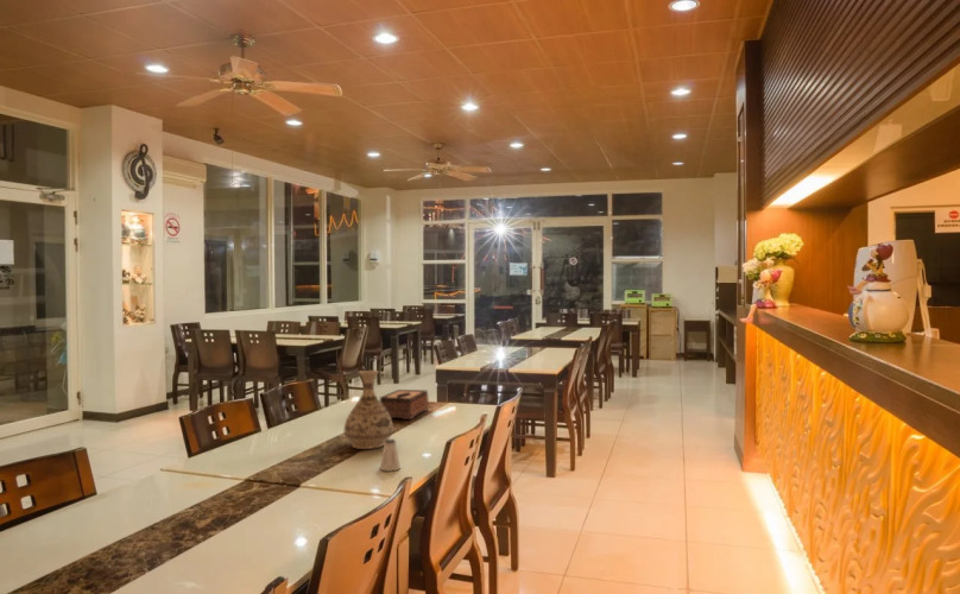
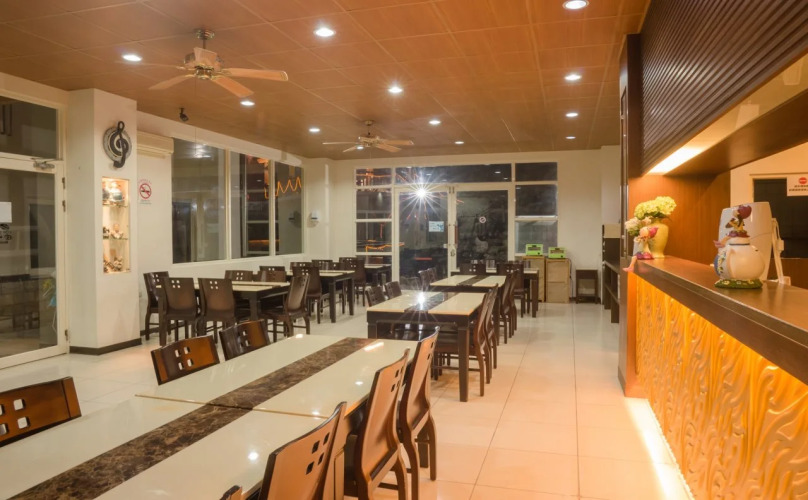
- saltshaker [379,438,402,472]
- vase [343,369,394,450]
- tissue box [379,388,430,421]
